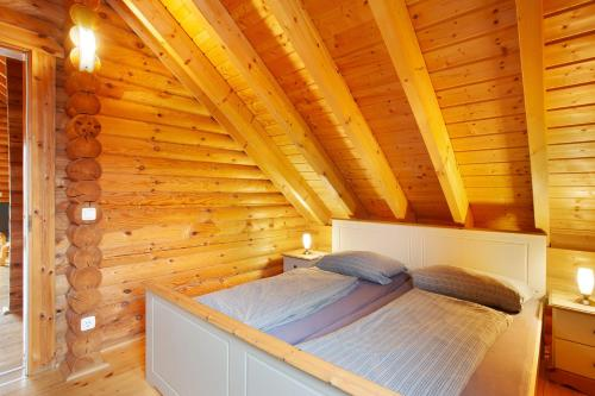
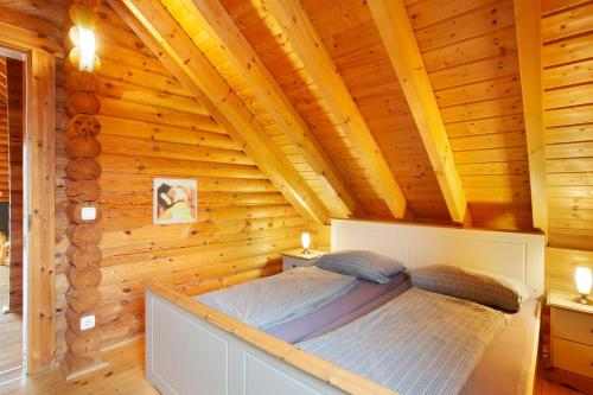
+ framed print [153,177,198,225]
